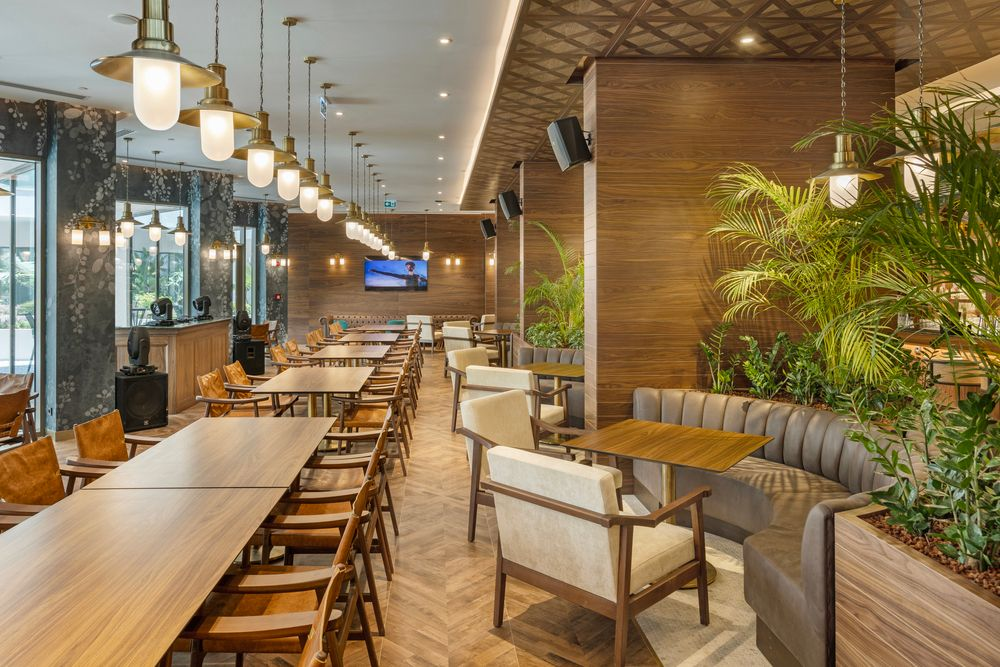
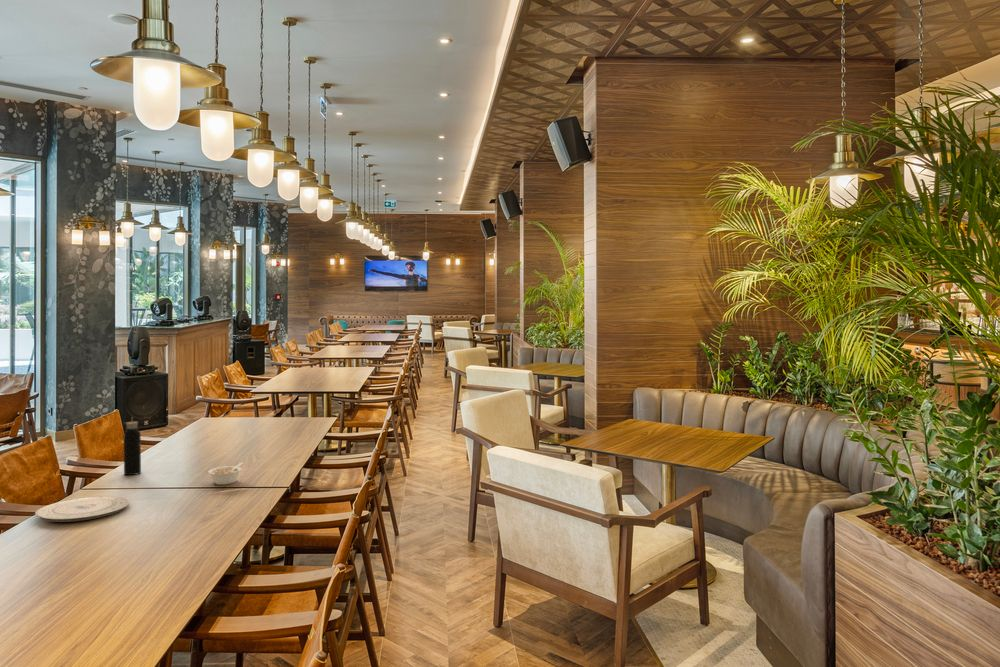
+ legume [208,462,243,486]
+ plate [34,495,130,523]
+ water bottle [123,417,142,476]
